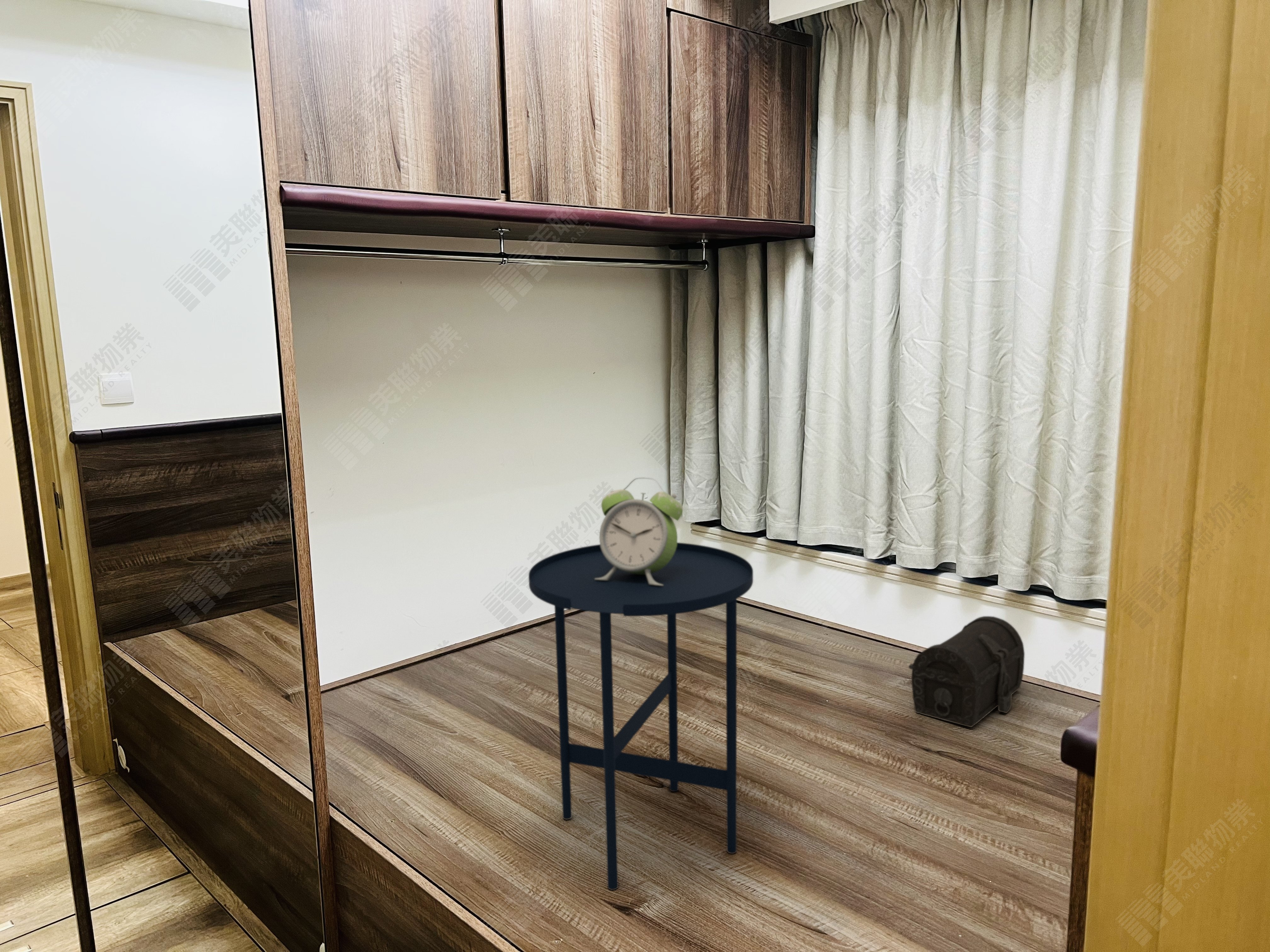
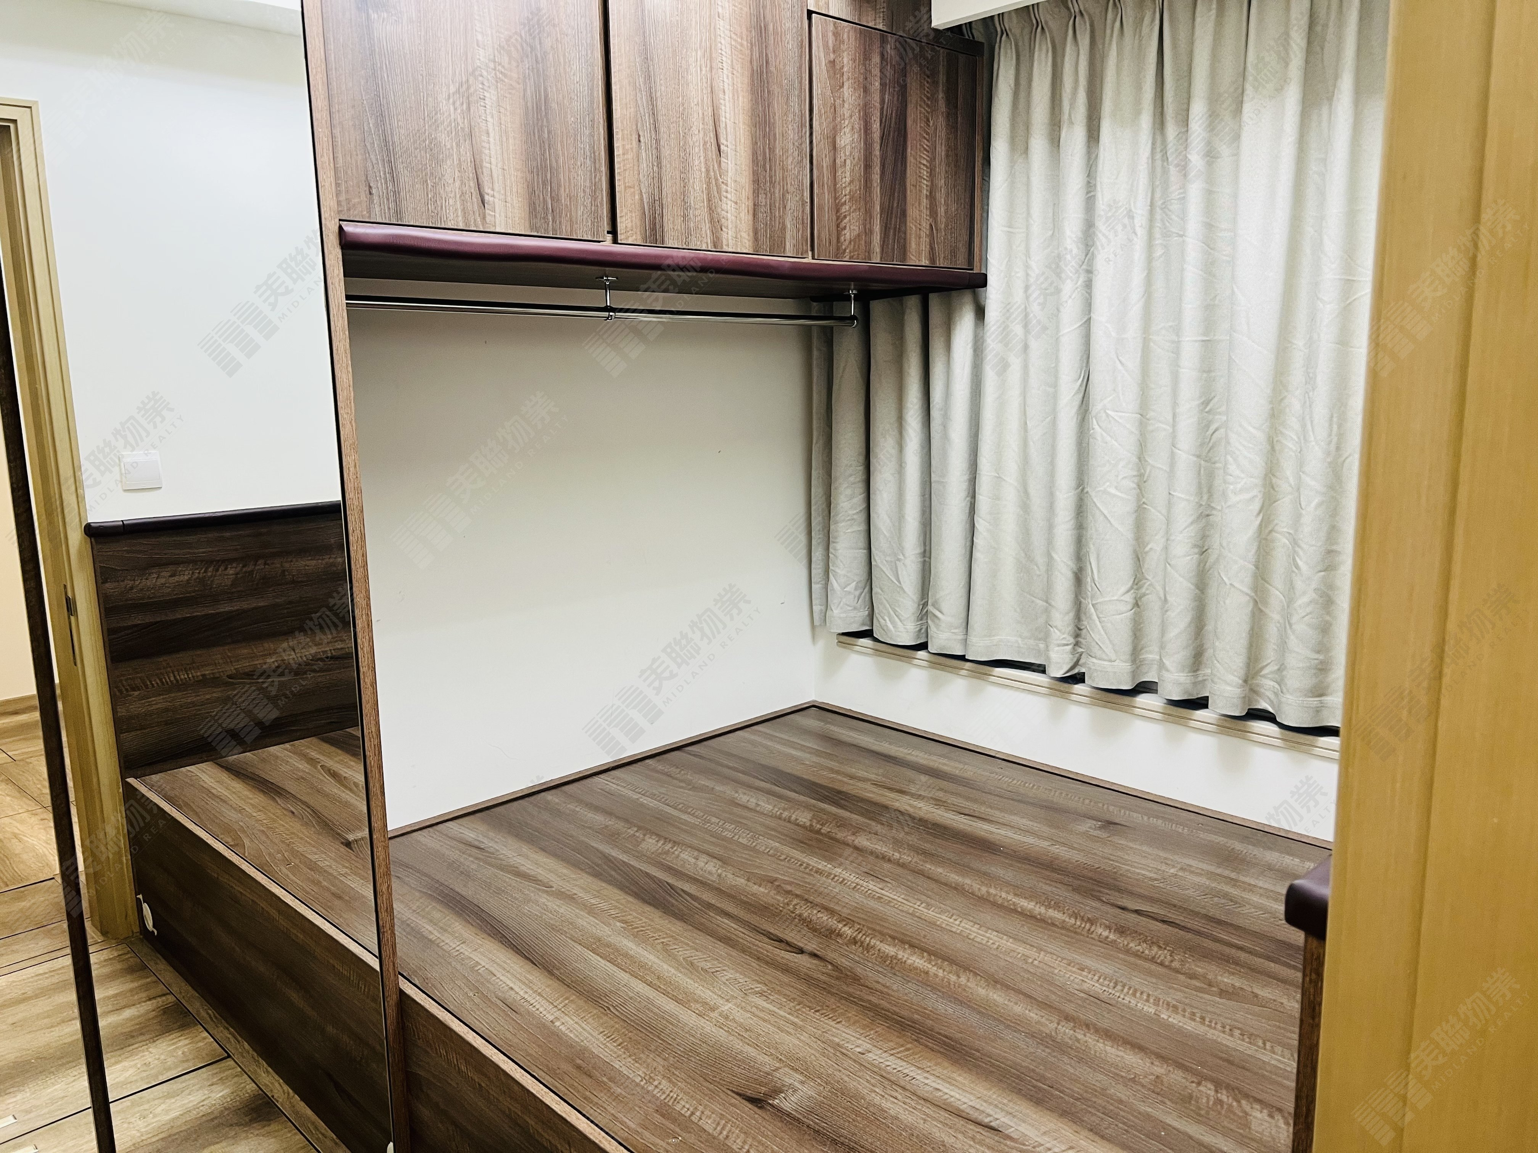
- treasure chest [908,616,1025,728]
- side table [528,542,753,890]
- alarm clock [595,477,684,586]
